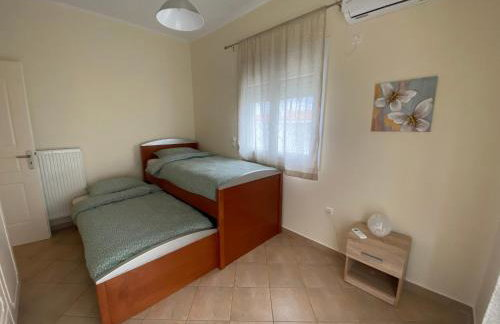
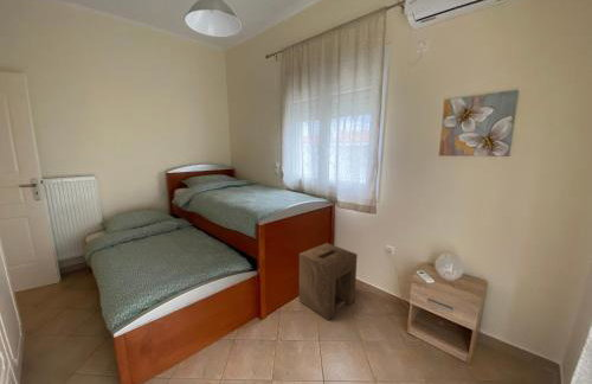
+ stool [298,242,359,321]
